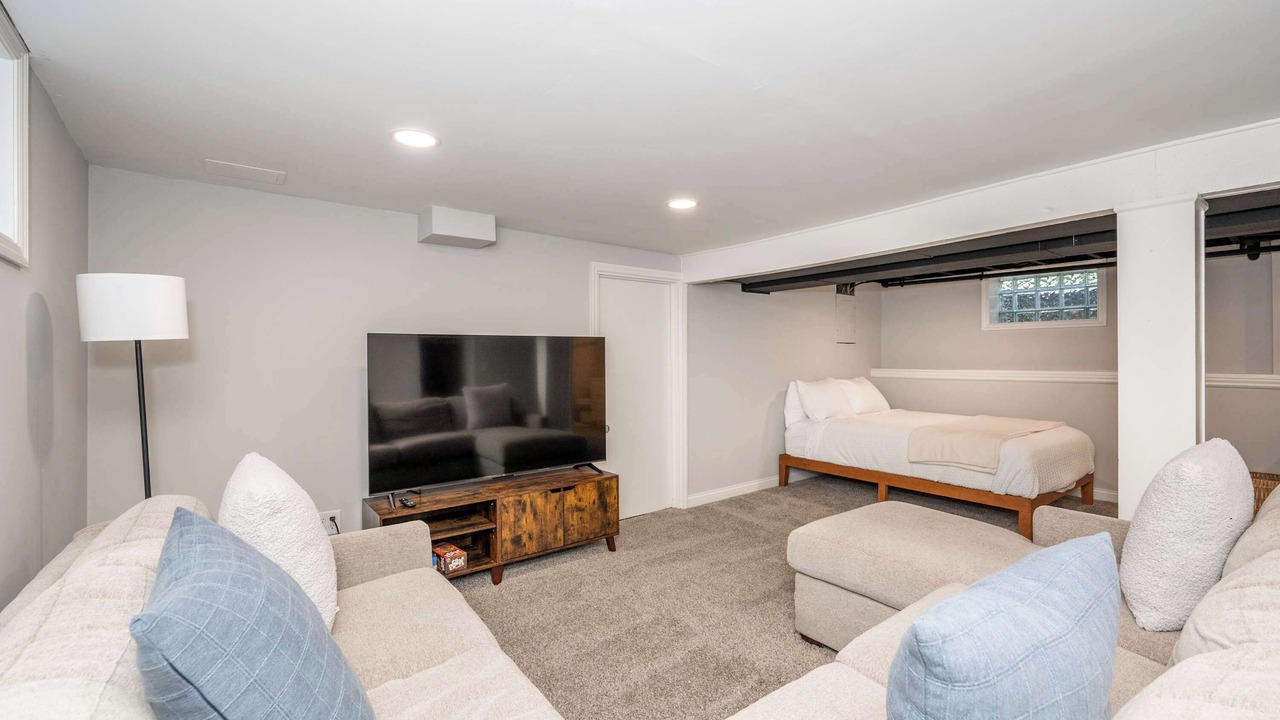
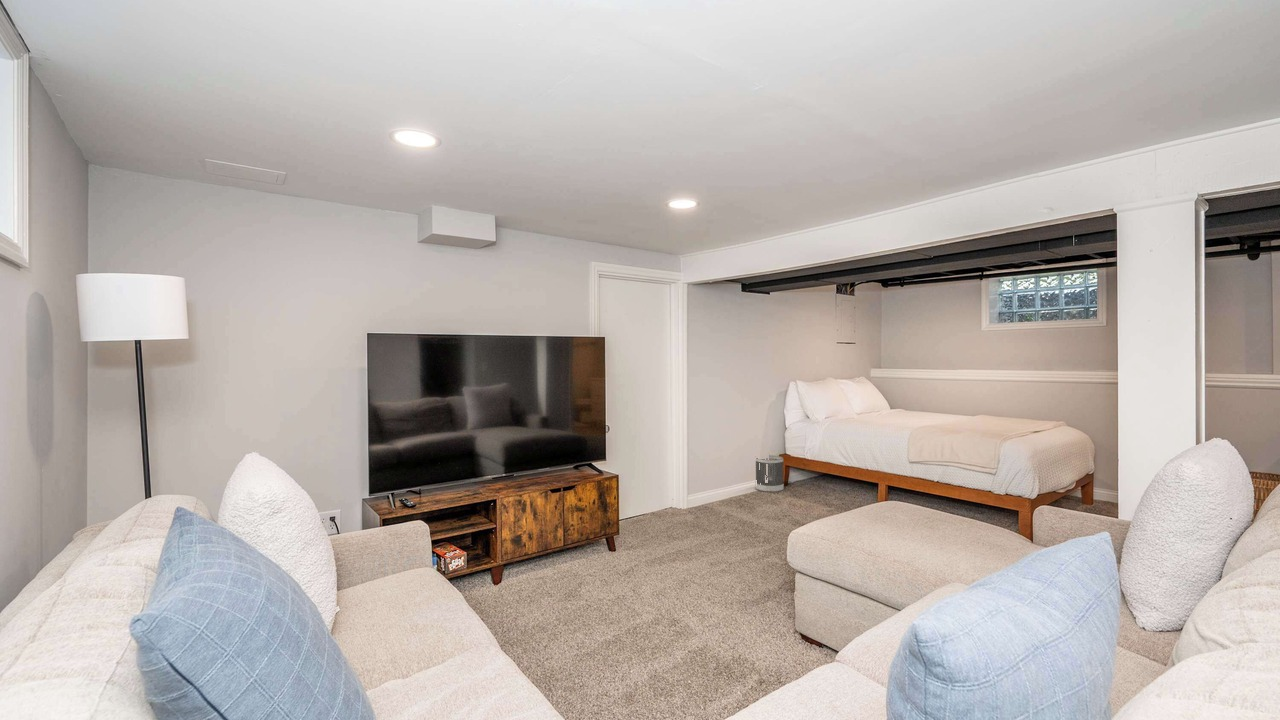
+ wastebasket [755,454,785,493]
